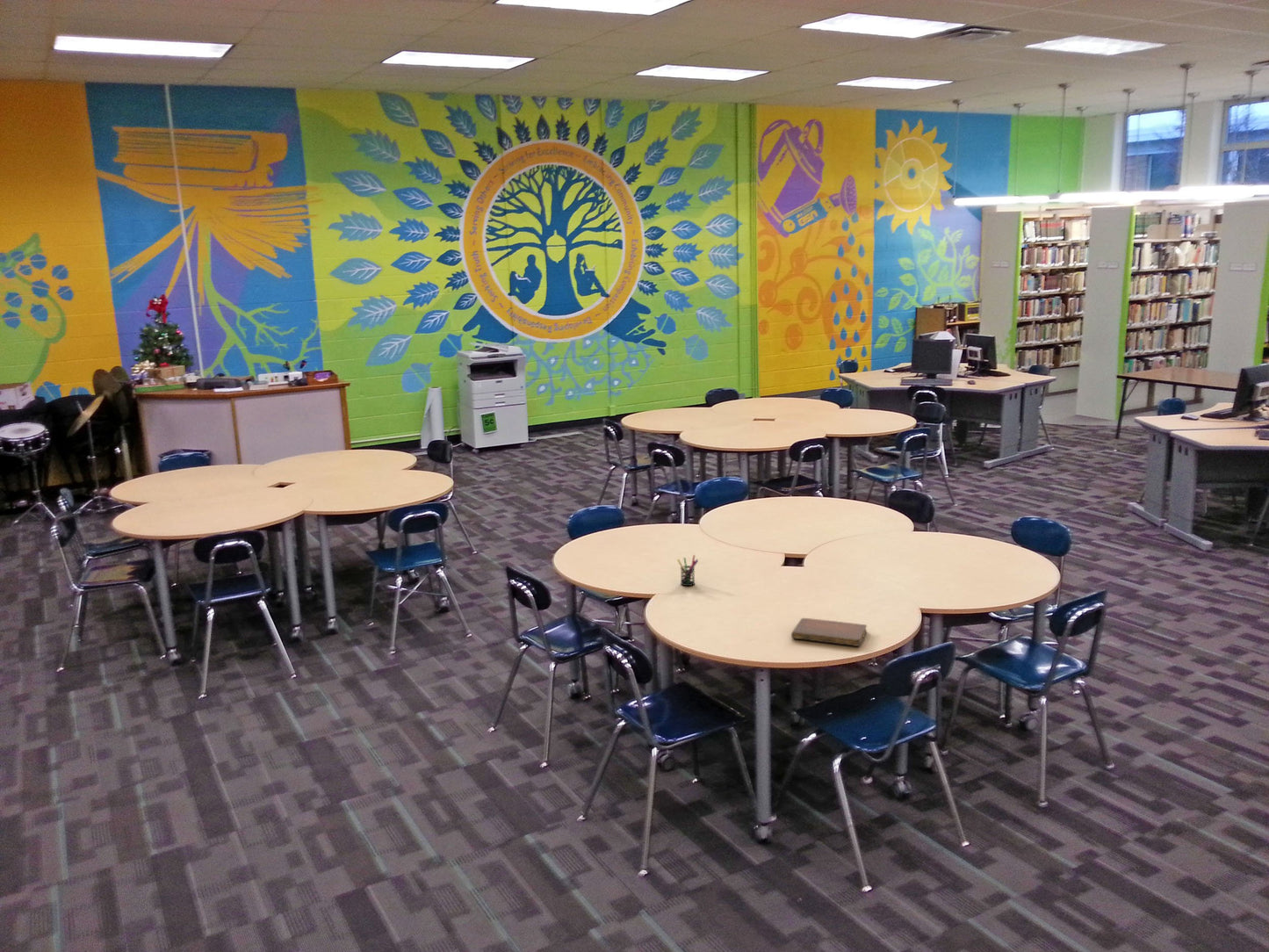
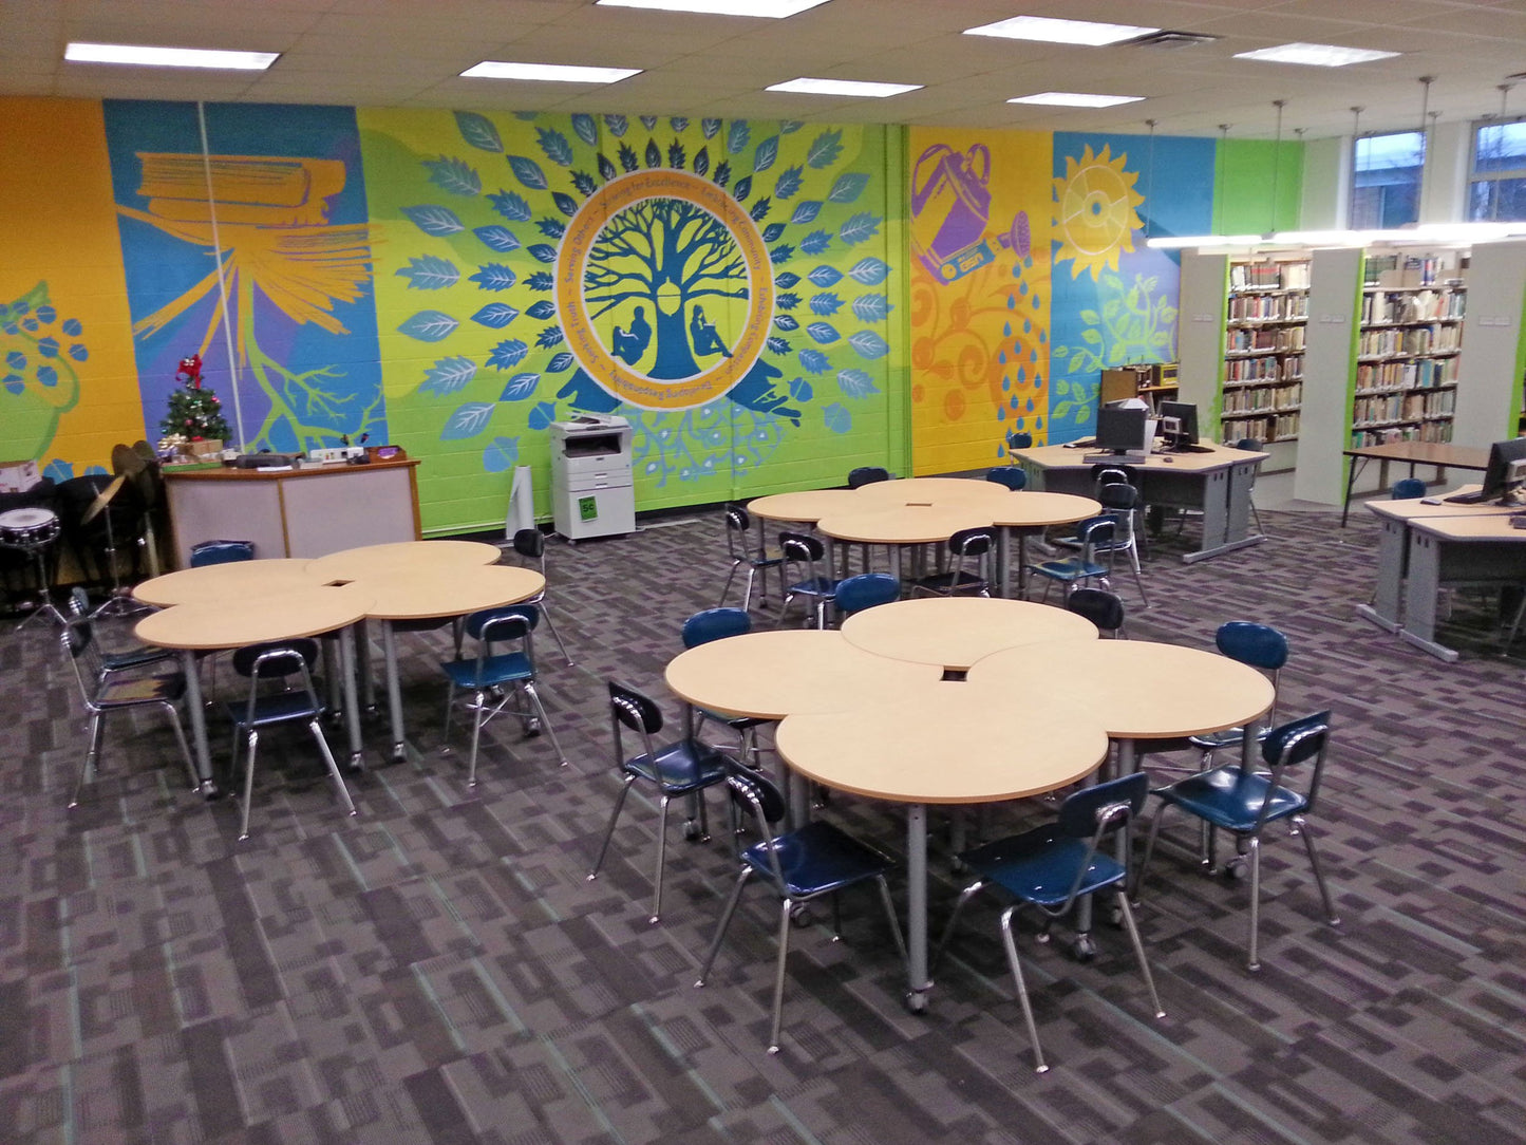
- pen holder [676,554,699,587]
- notebook [790,617,868,647]
